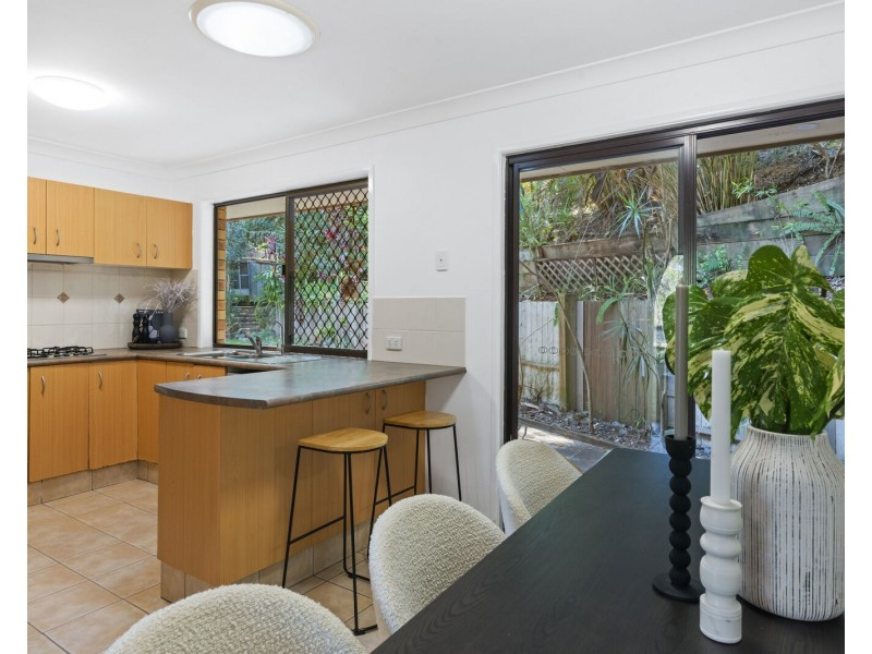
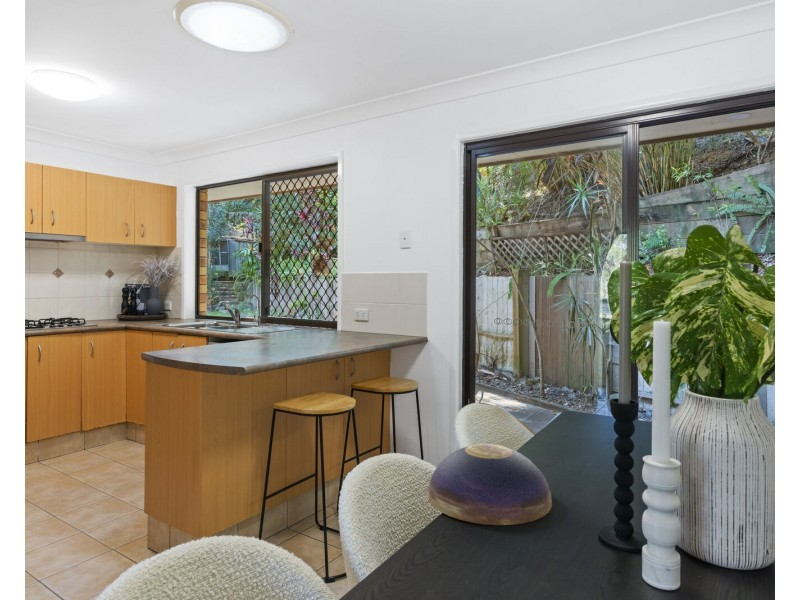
+ decorative bowl [427,443,553,526]
